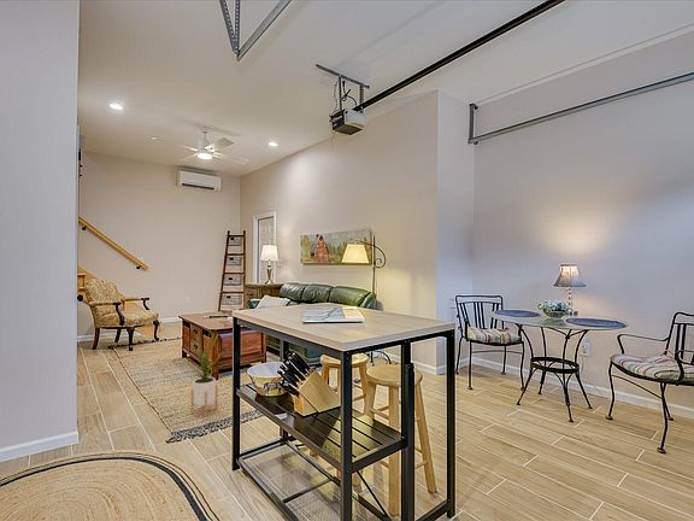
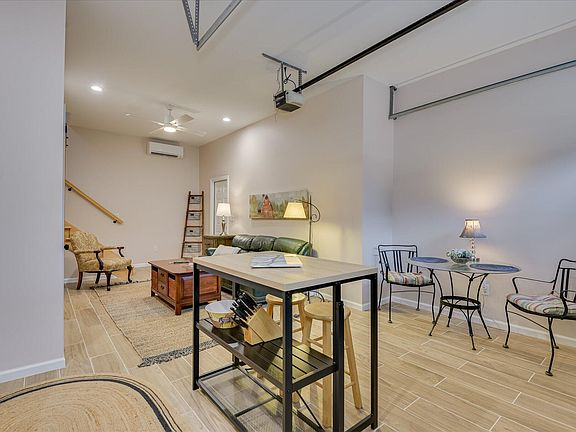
- house plant [183,328,228,417]
